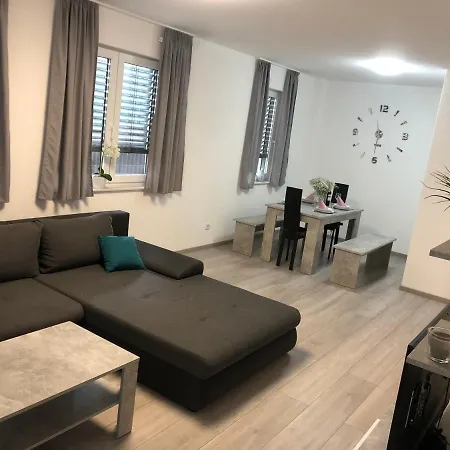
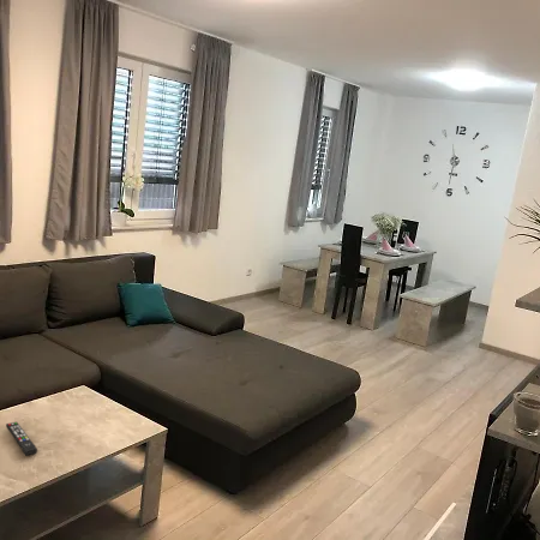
+ remote control [5,421,38,457]
